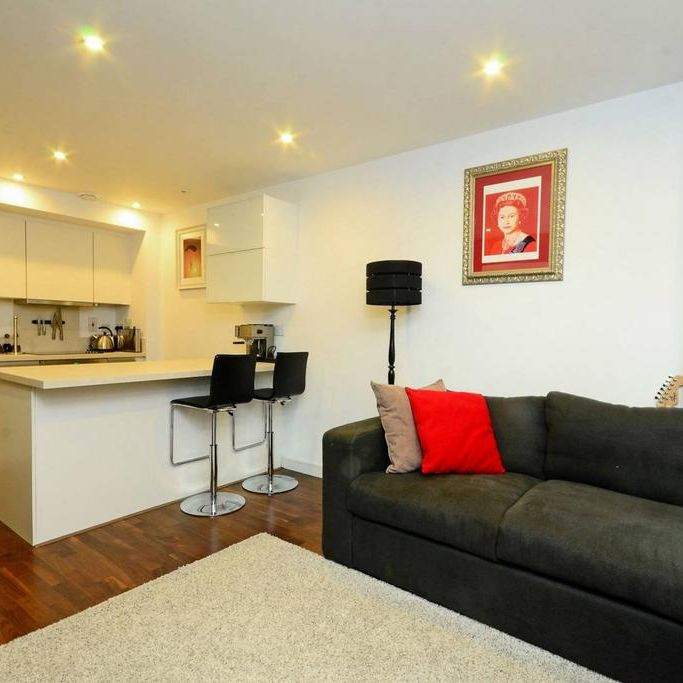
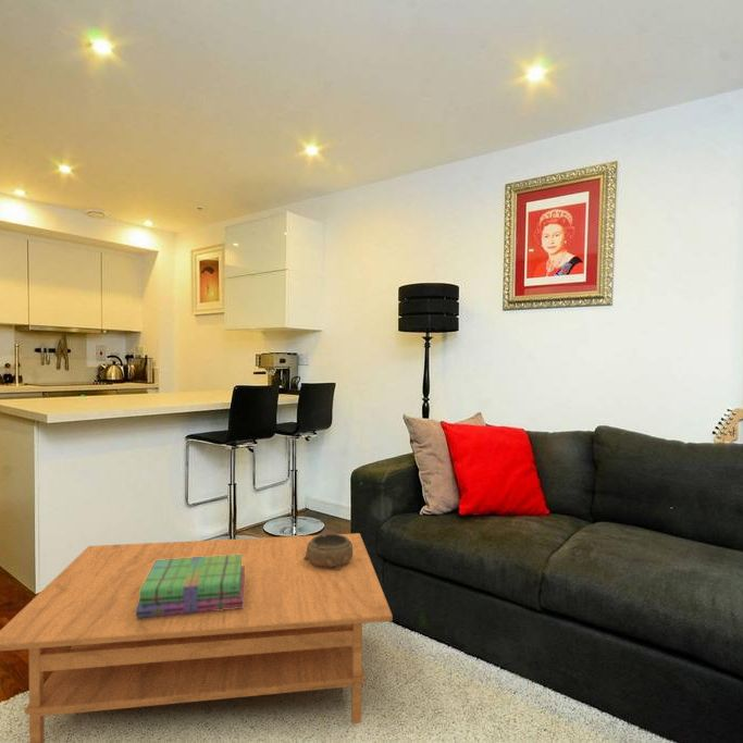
+ stack of books [136,555,245,618]
+ decorative bowl [304,533,352,571]
+ coffee table [0,532,394,743]
